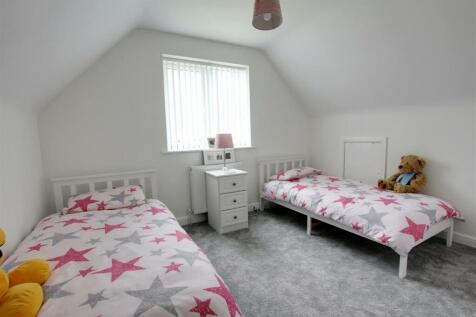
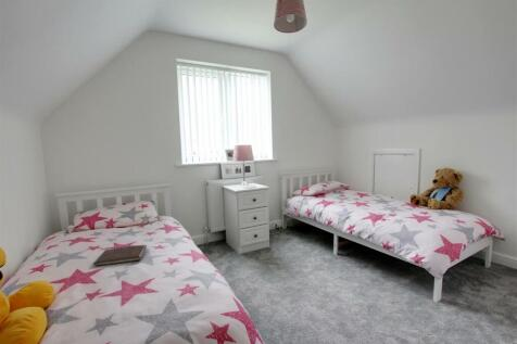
+ book [92,244,148,267]
